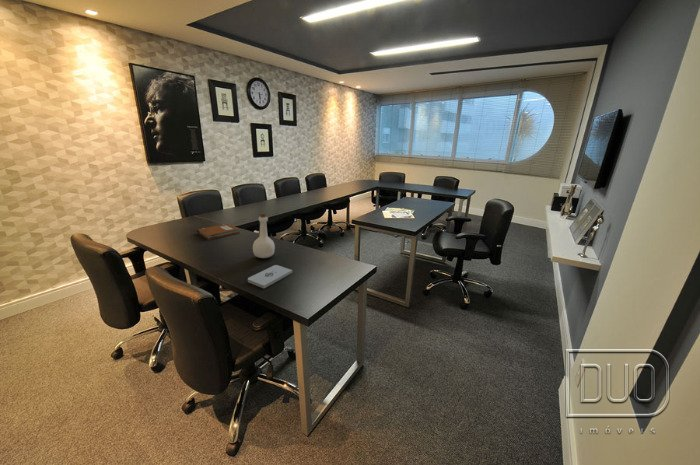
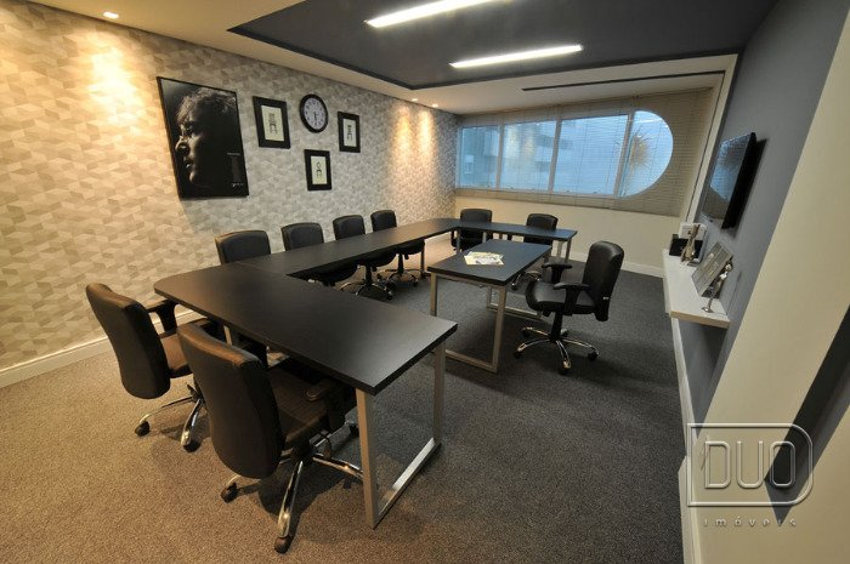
- bottle [252,212,276,259]
- notebook [196,223,240,241]
- notepad [247,264,293,289]
